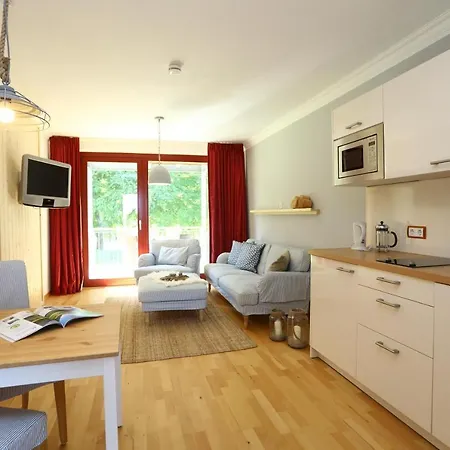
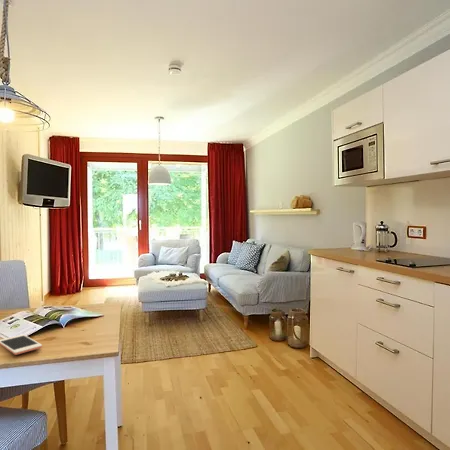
+ cell phone [0,333,43,356]
